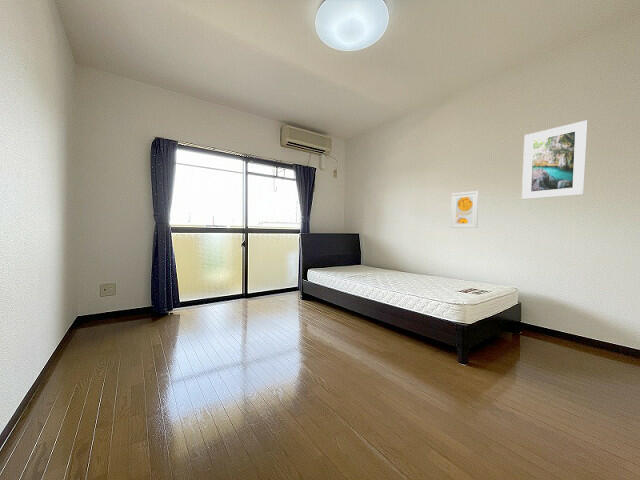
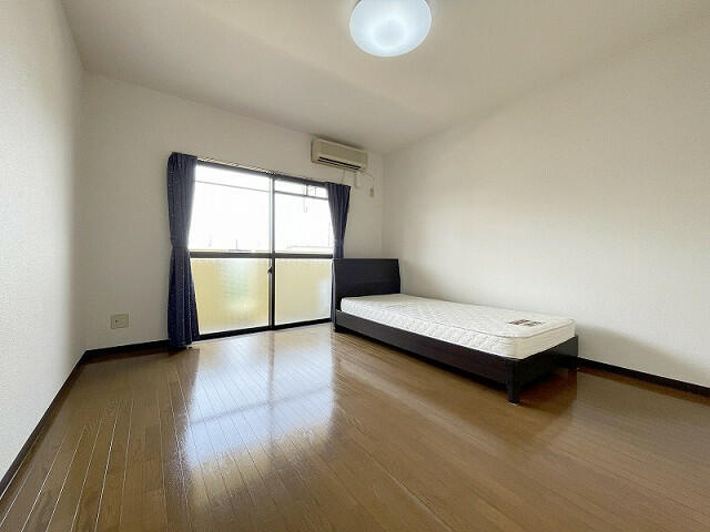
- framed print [450,190,480,229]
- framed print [521,119,589,201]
